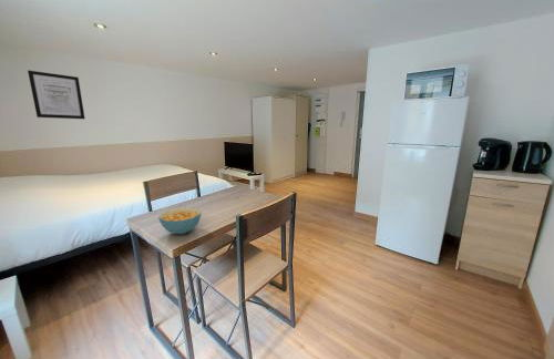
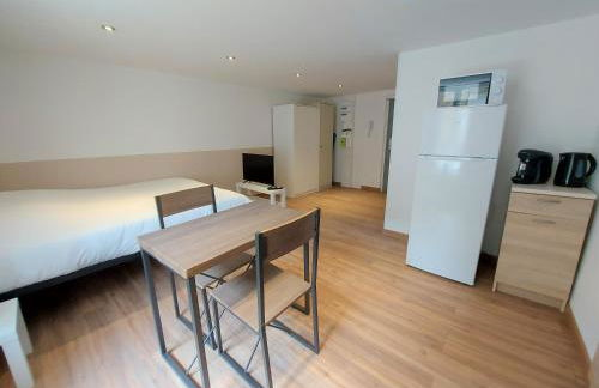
- cereal bowl [157,206,203,235]
- wall art [27,70,85,120]
